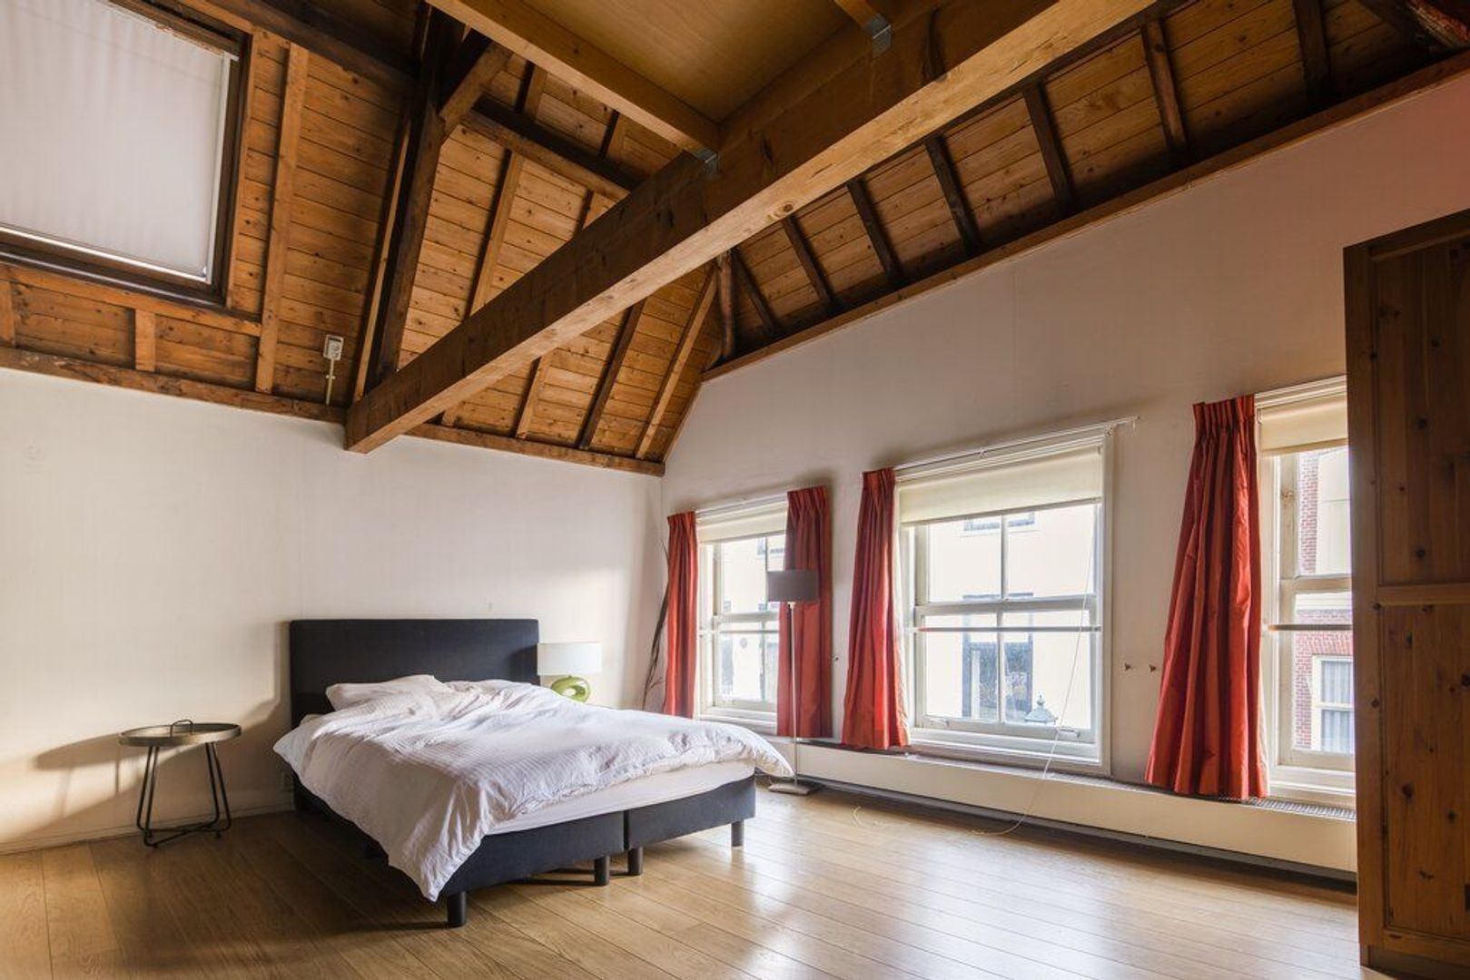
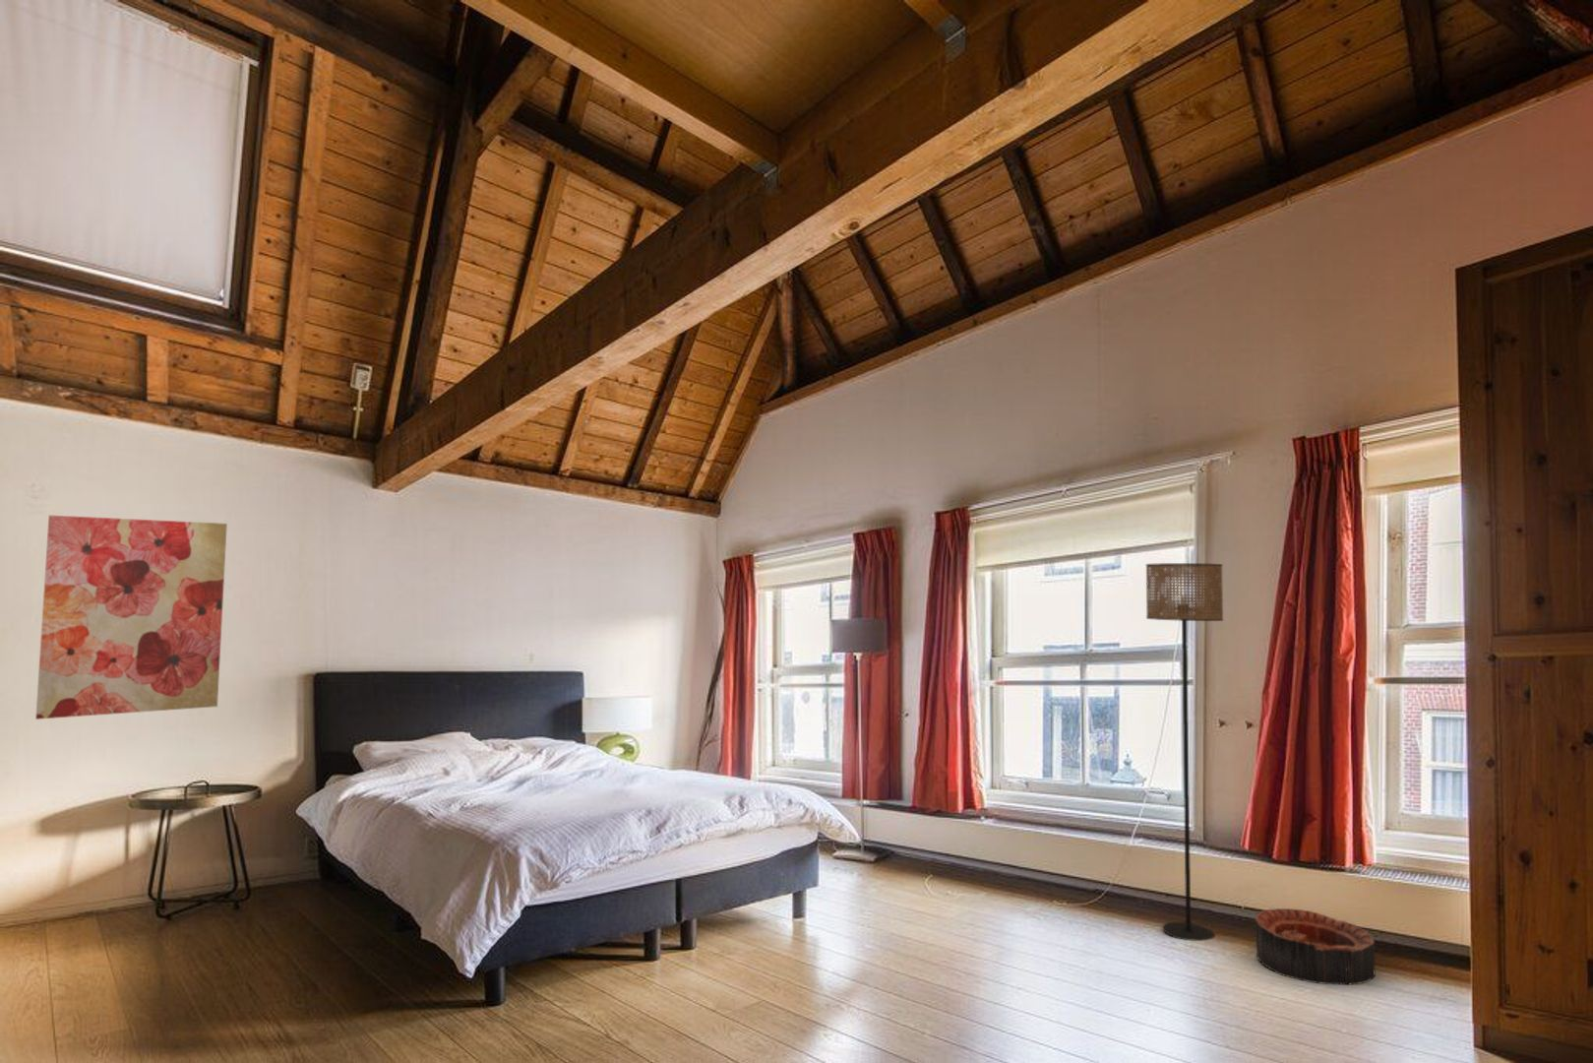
+ floor lamp [1146,562,1224,942]
+ basket [1255,908,1377,985]
+ wall art [34,514,228,720]
